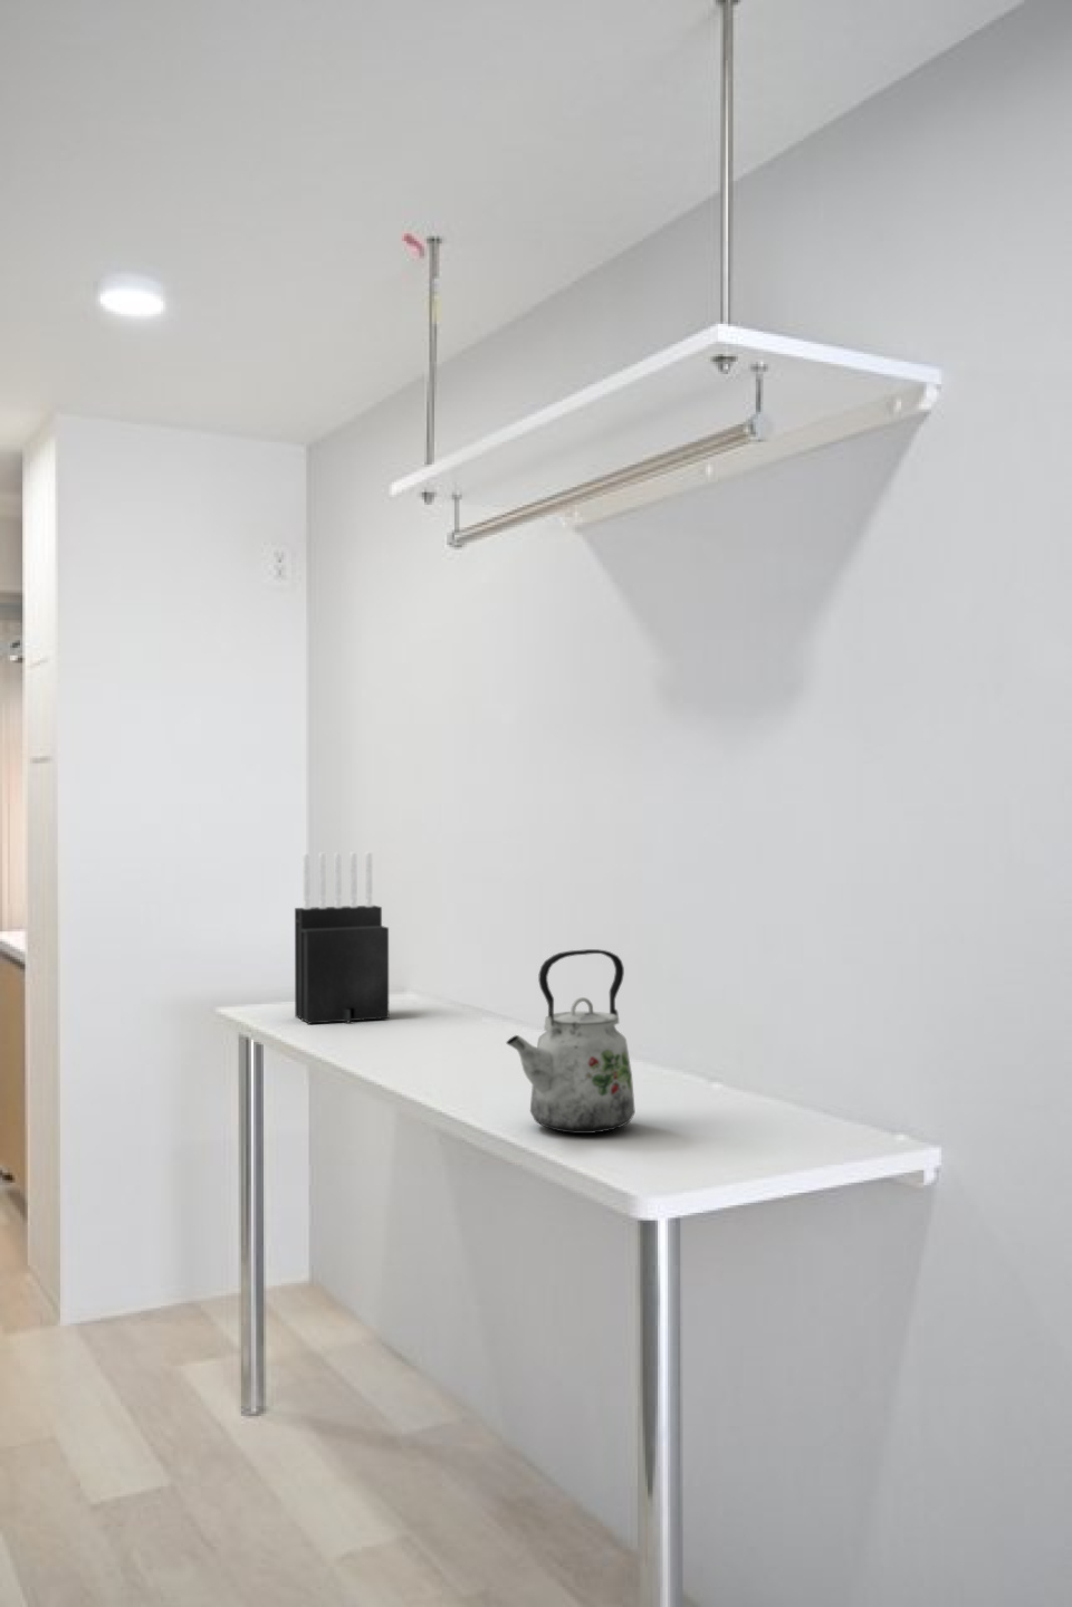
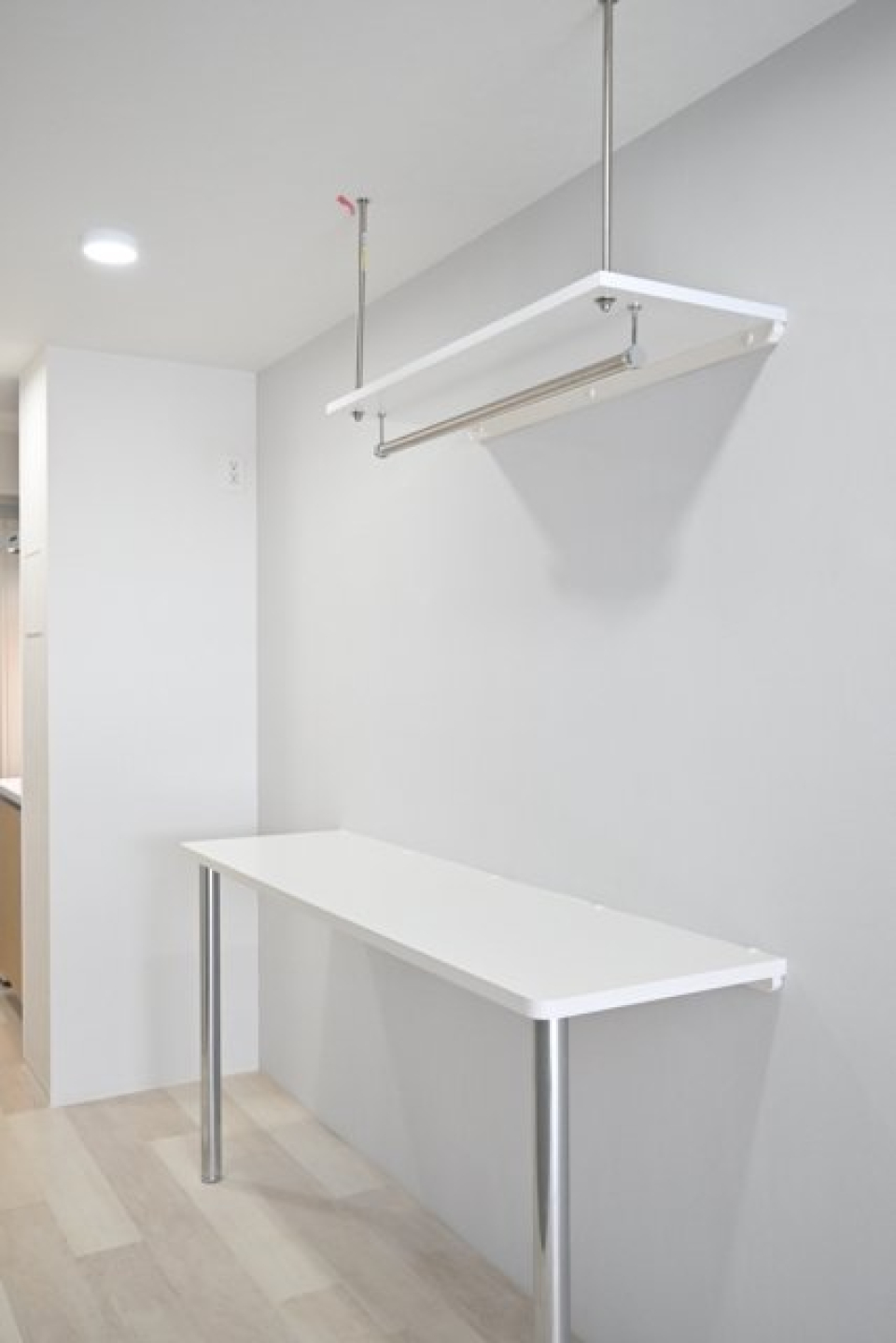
- knife block [293,851,390,1025]
- kettle [505,948,636,1134]
